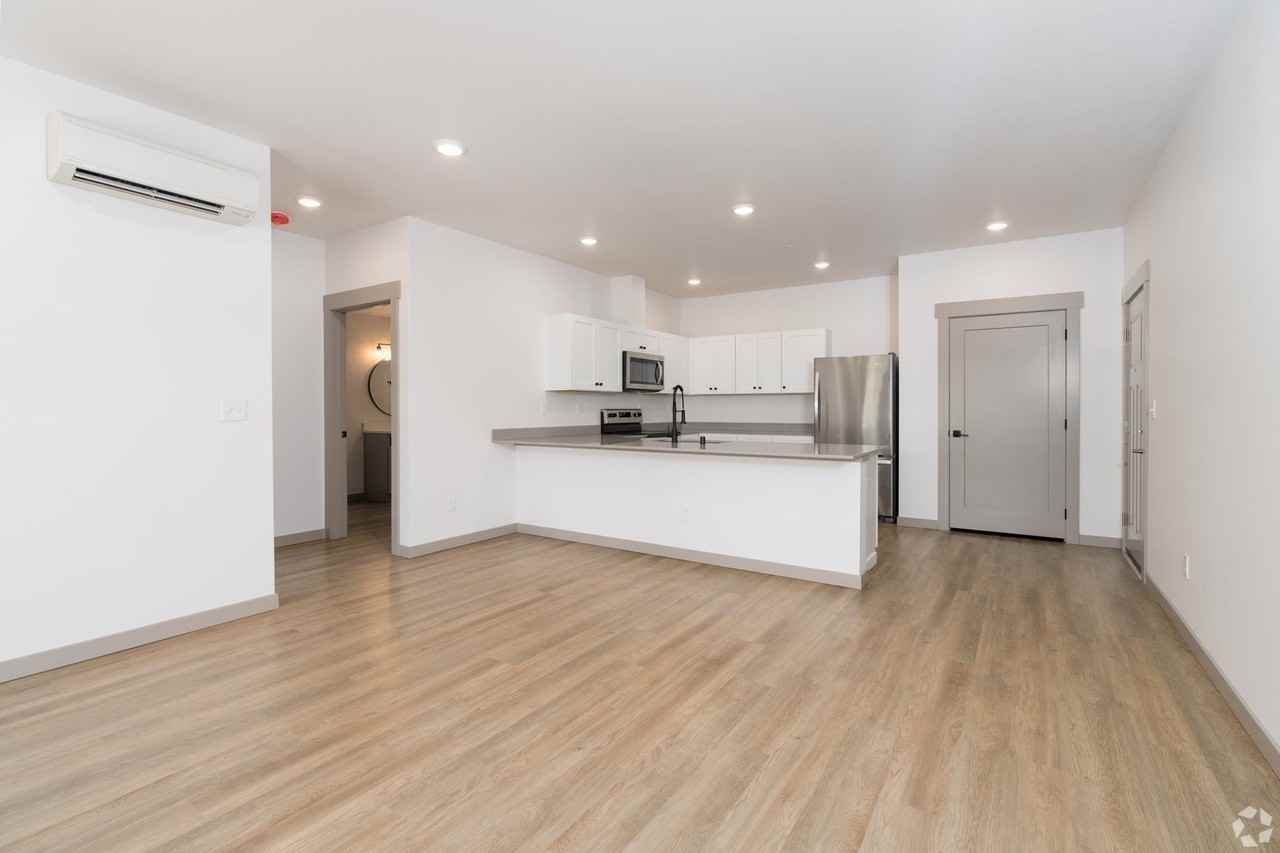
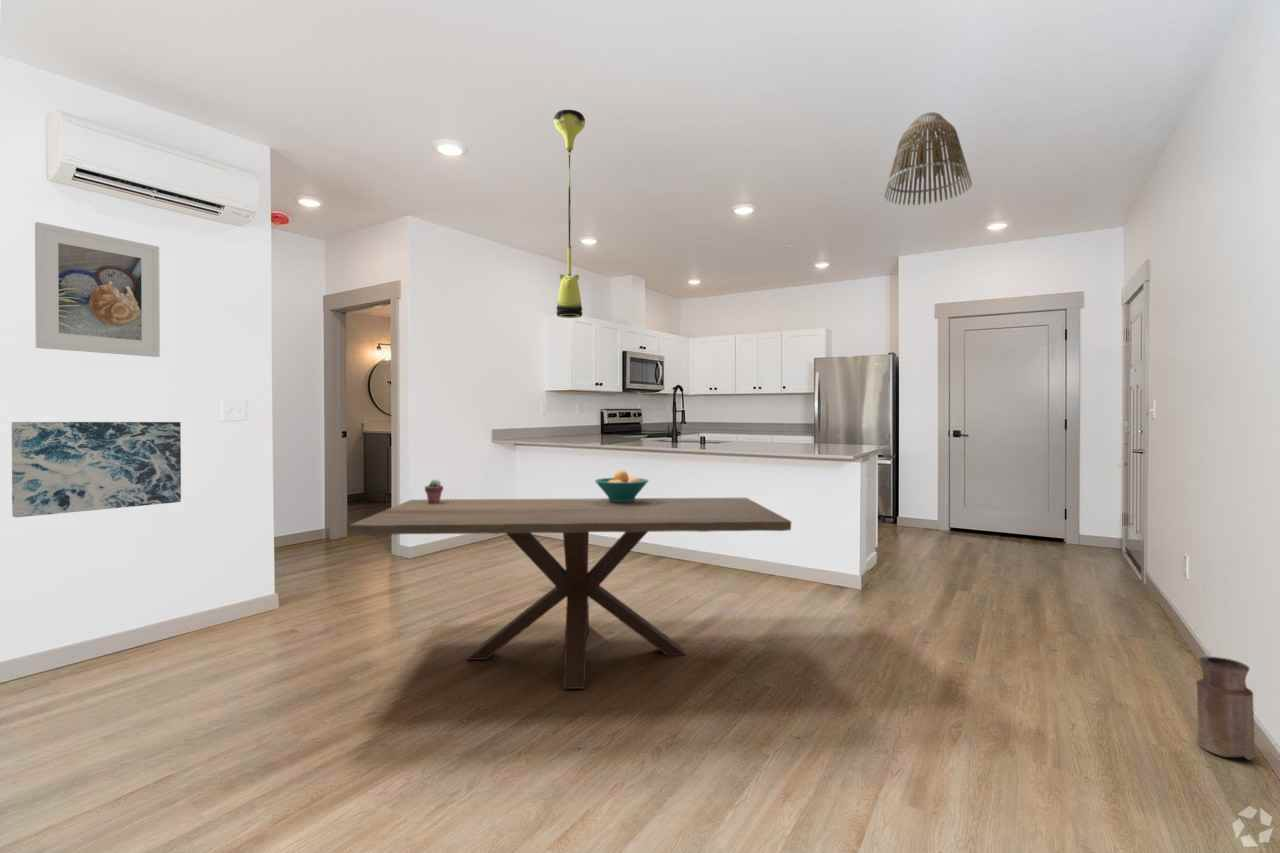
+ lamp shade [883,111,973,206]
+ wall art [11,421,182,518]
+ fruit bowl [594,469,650,503]
+ vase [1195,656,1256,761]
+ potted succulent [424,478,444,503]
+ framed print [34,221,161,358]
+ pendant light [553,109,586,319]
+ dining table [347,497,792,690]
